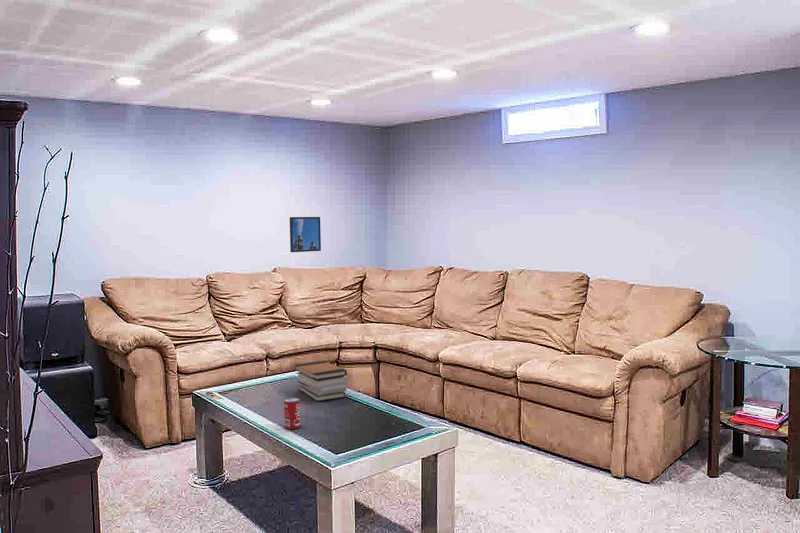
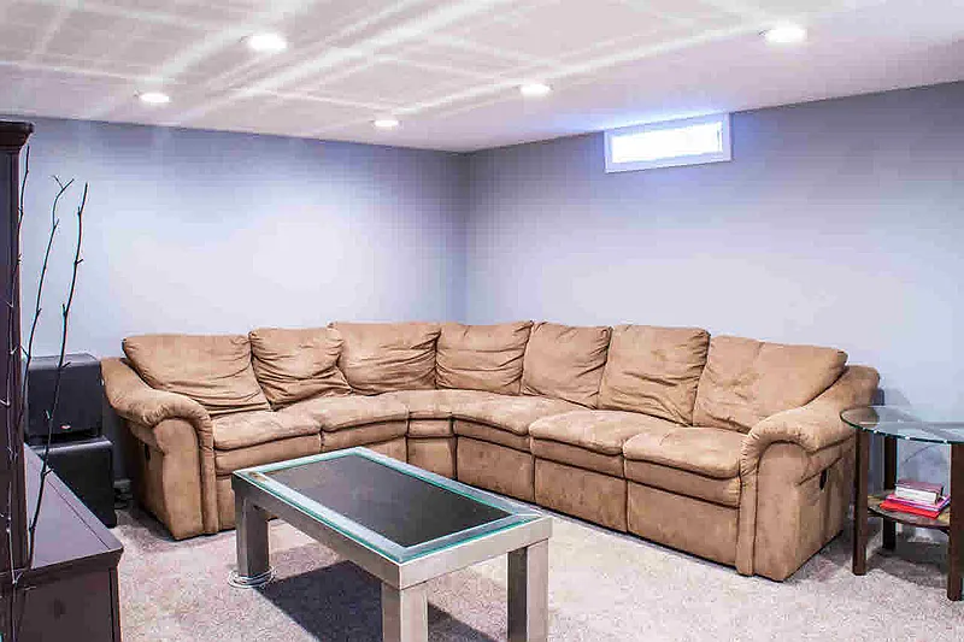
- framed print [289,216,322,253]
- book stack [293,360,349,402]
- beverage can [283,397,301,430]
